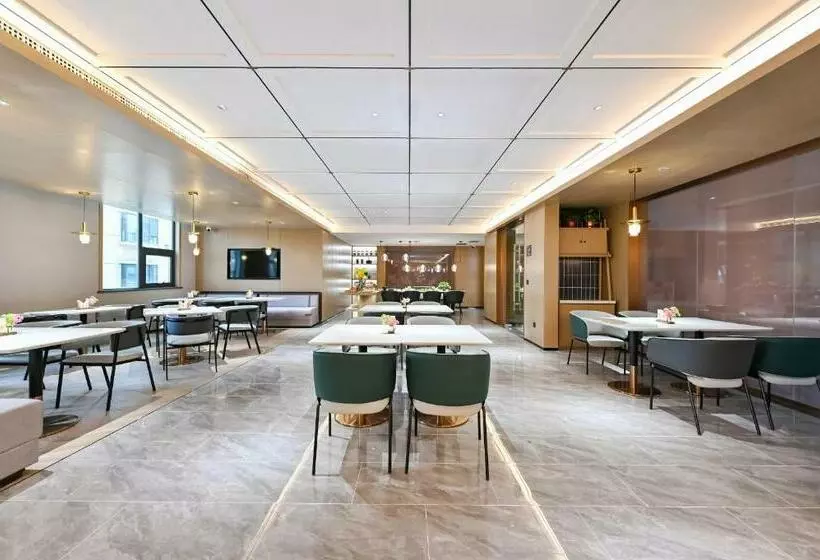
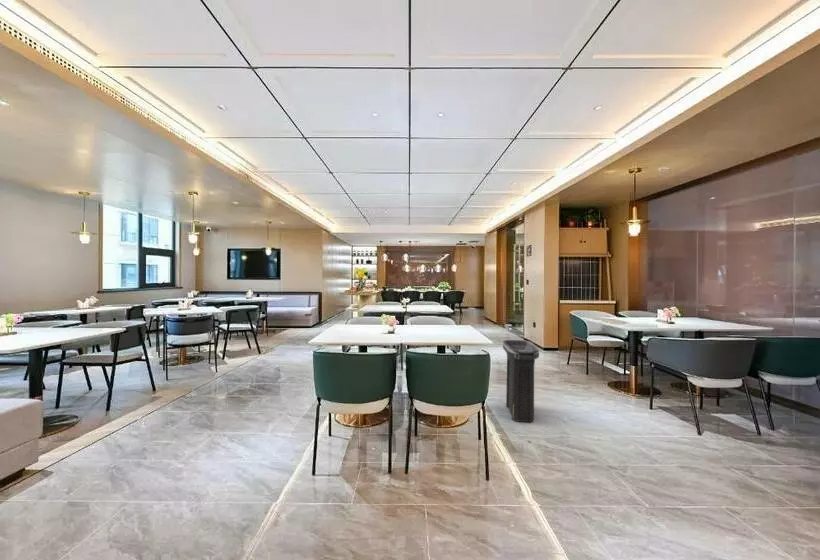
+ trash can [502,339,540,423]
